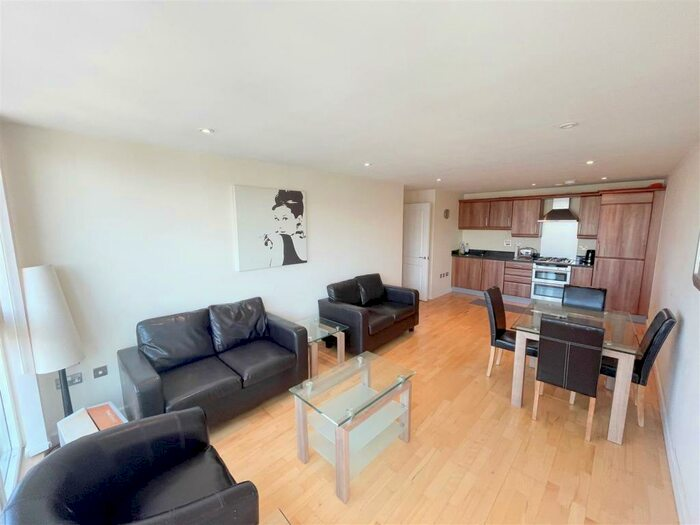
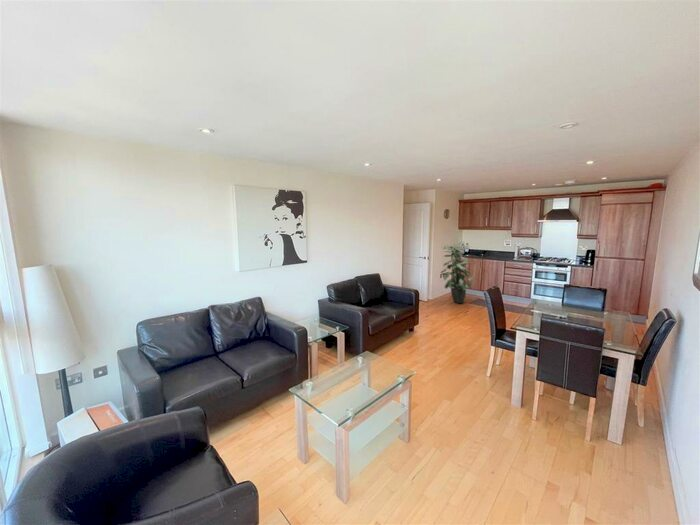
+ indoor plant [440,242,476,304]
